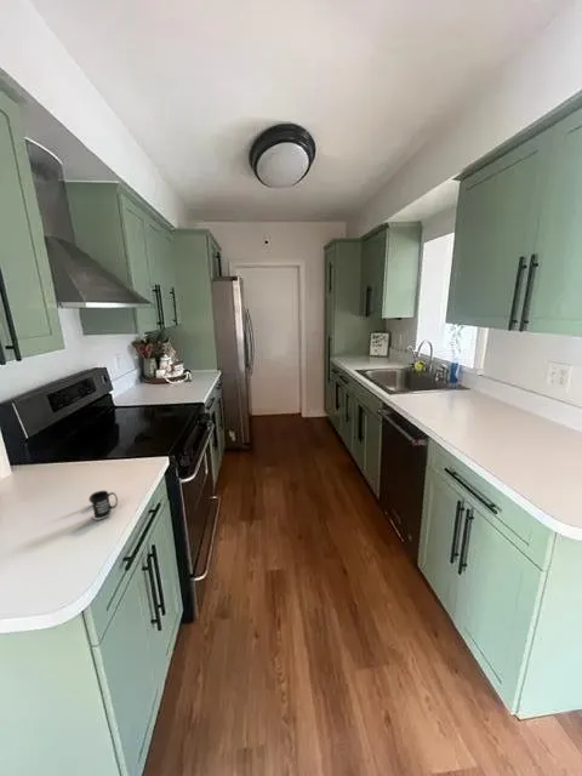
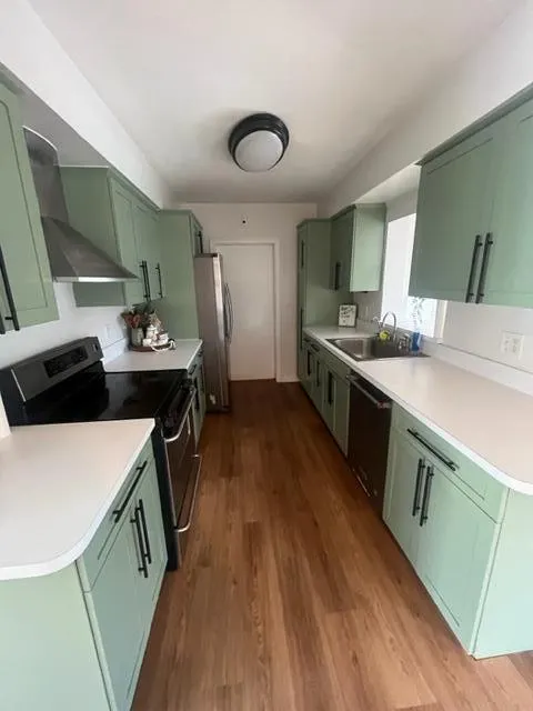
- mug [87,490,119,521]
